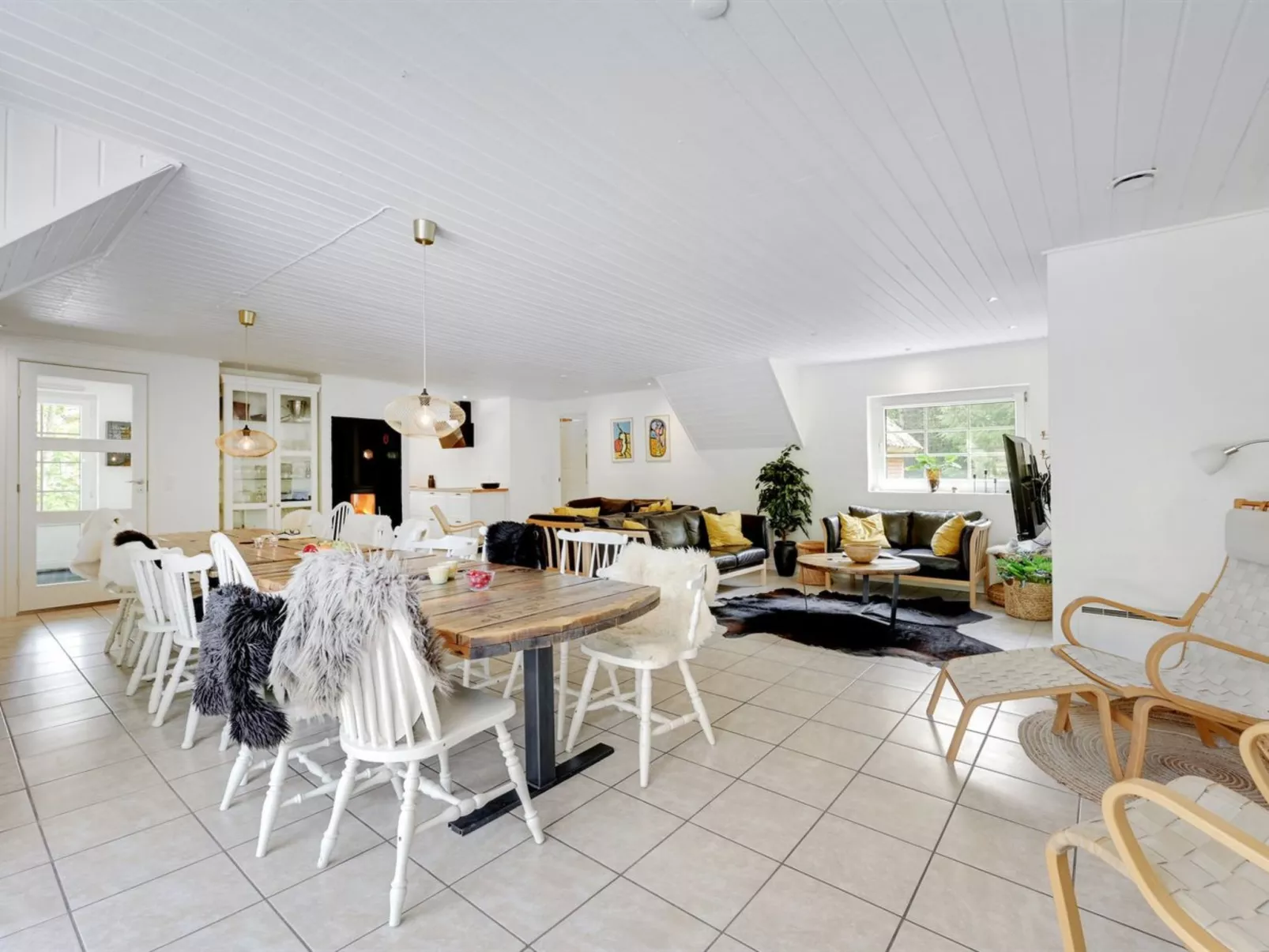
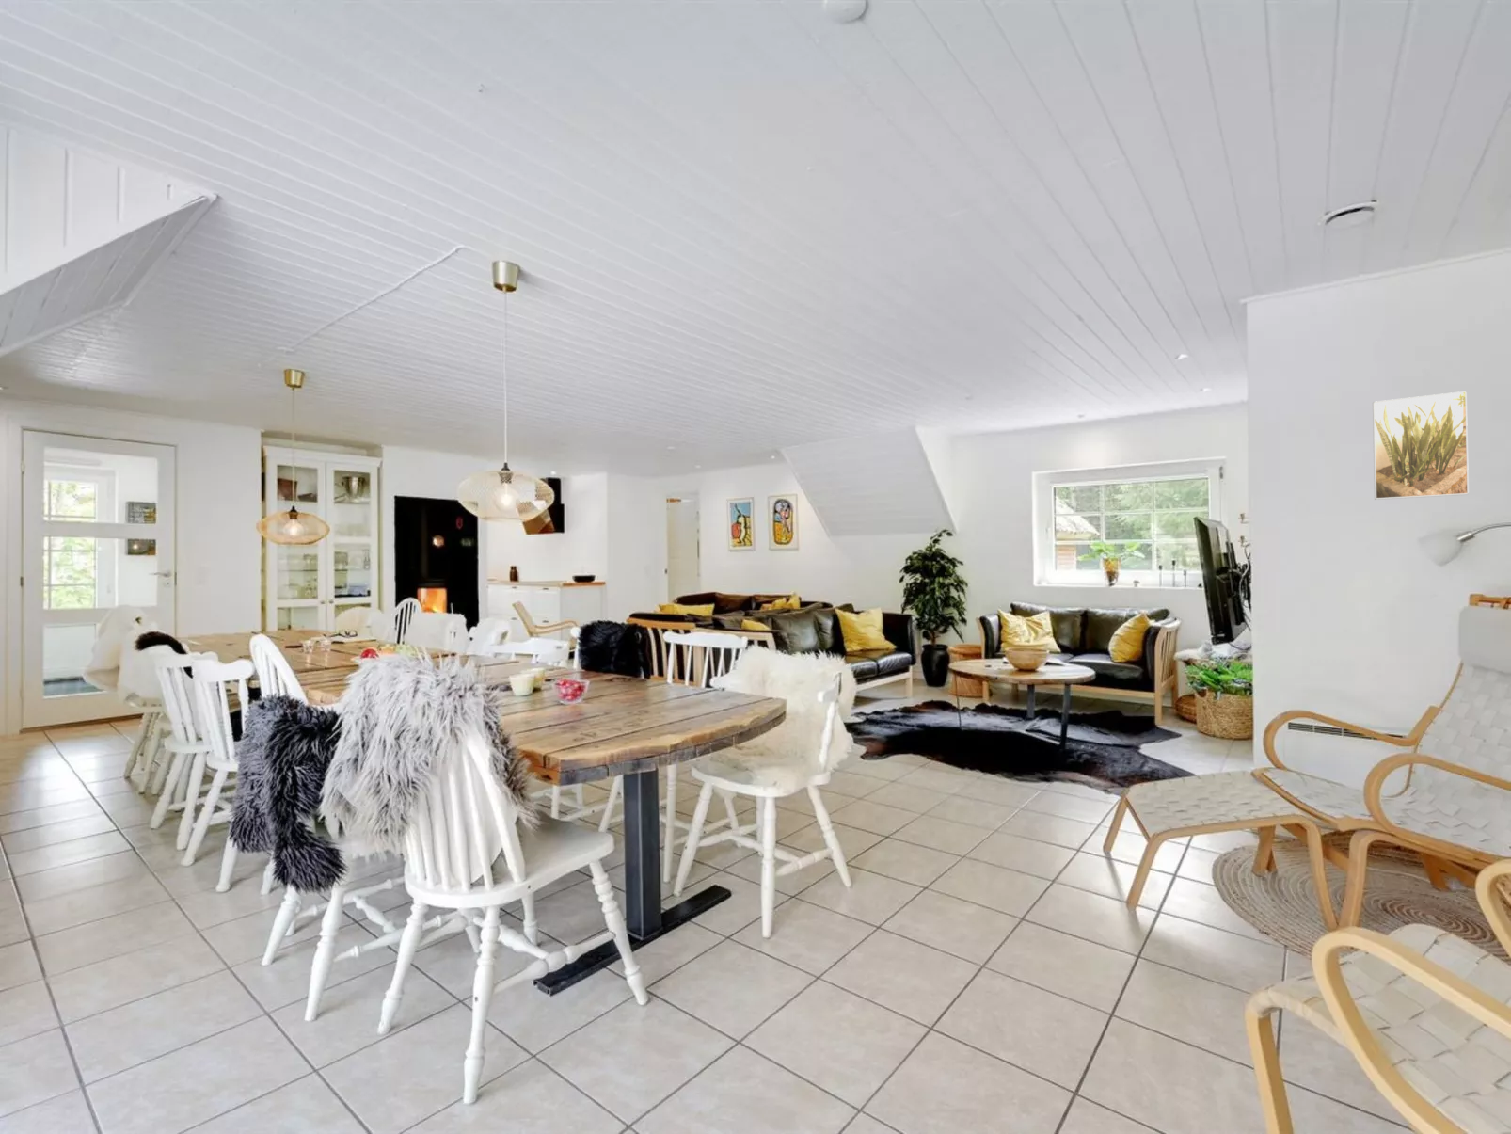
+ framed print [1372,391,1469,500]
